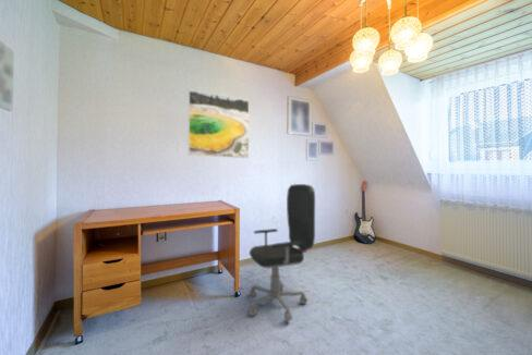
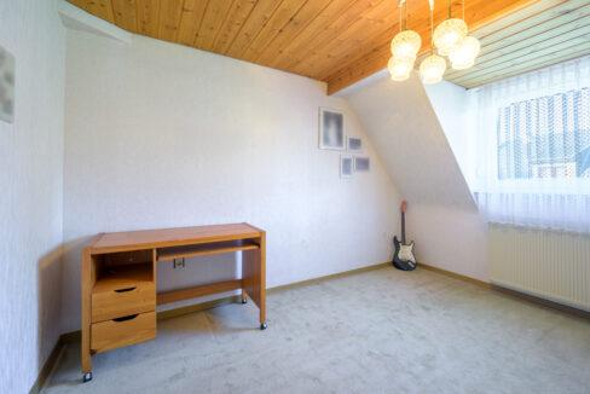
- office chair [246,183,316,322]
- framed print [188,88,250,159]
